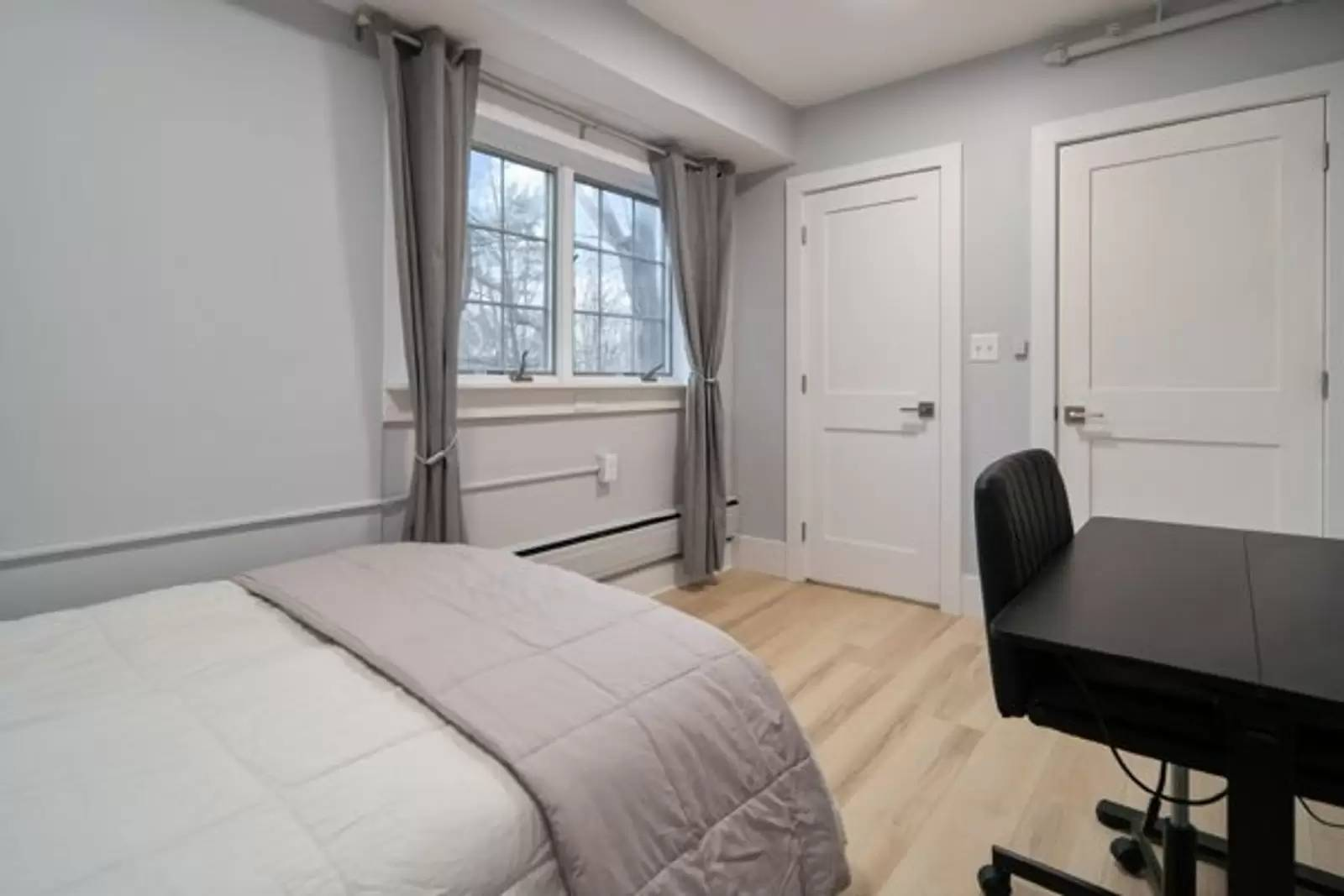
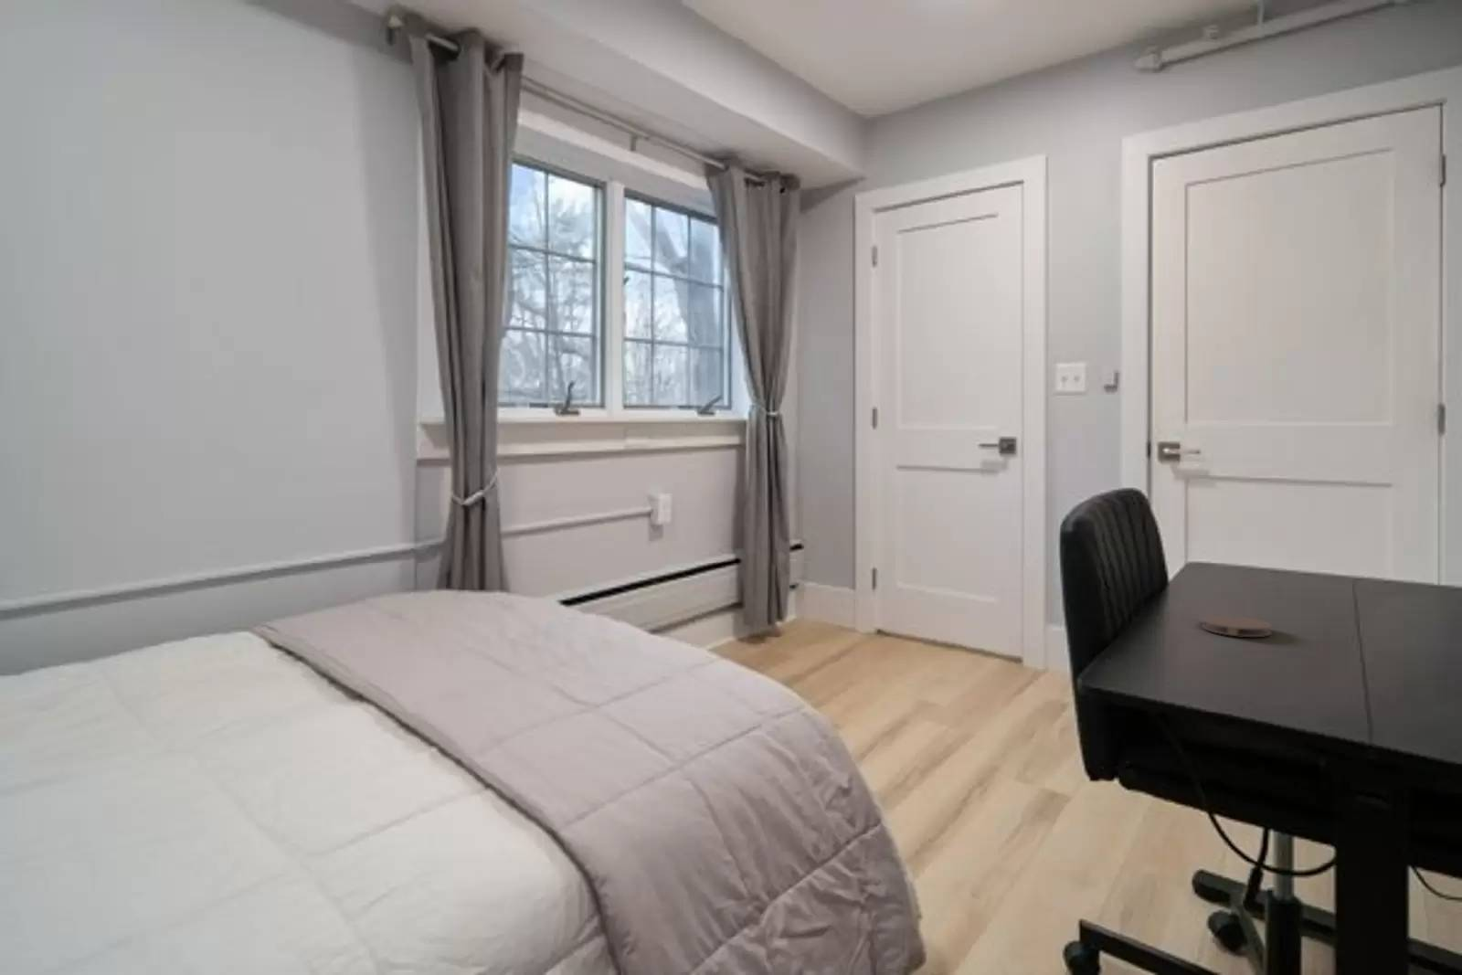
+ coaster [1201,614,1273,638]
